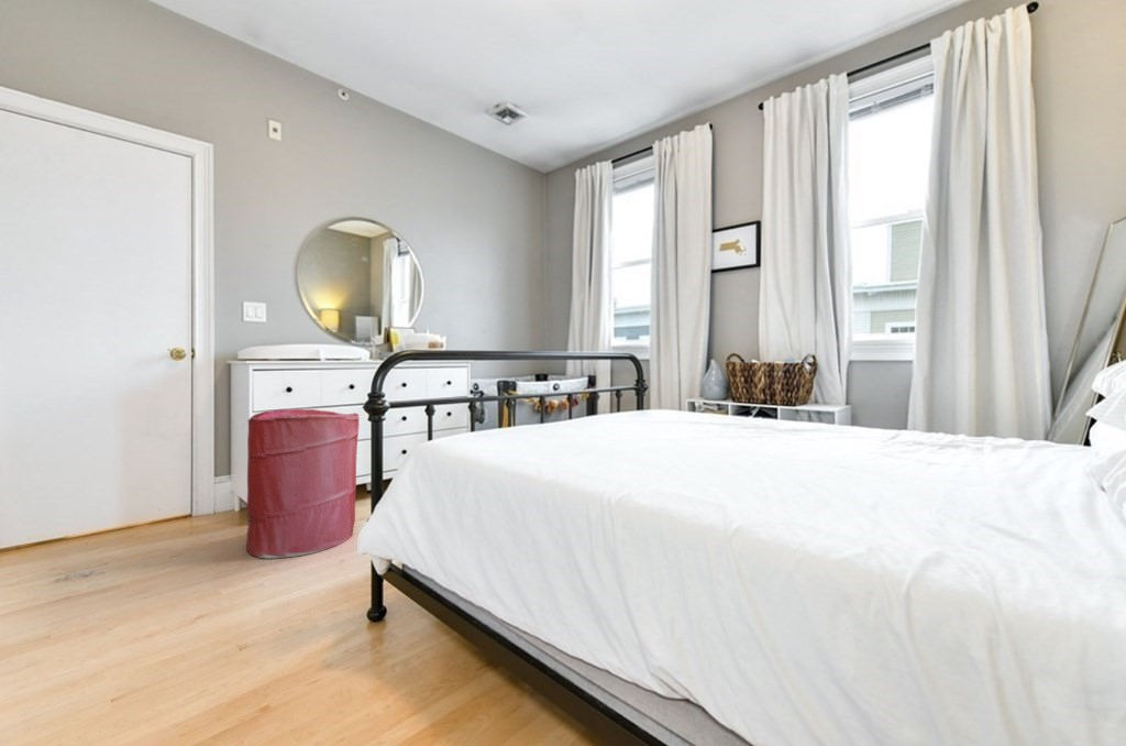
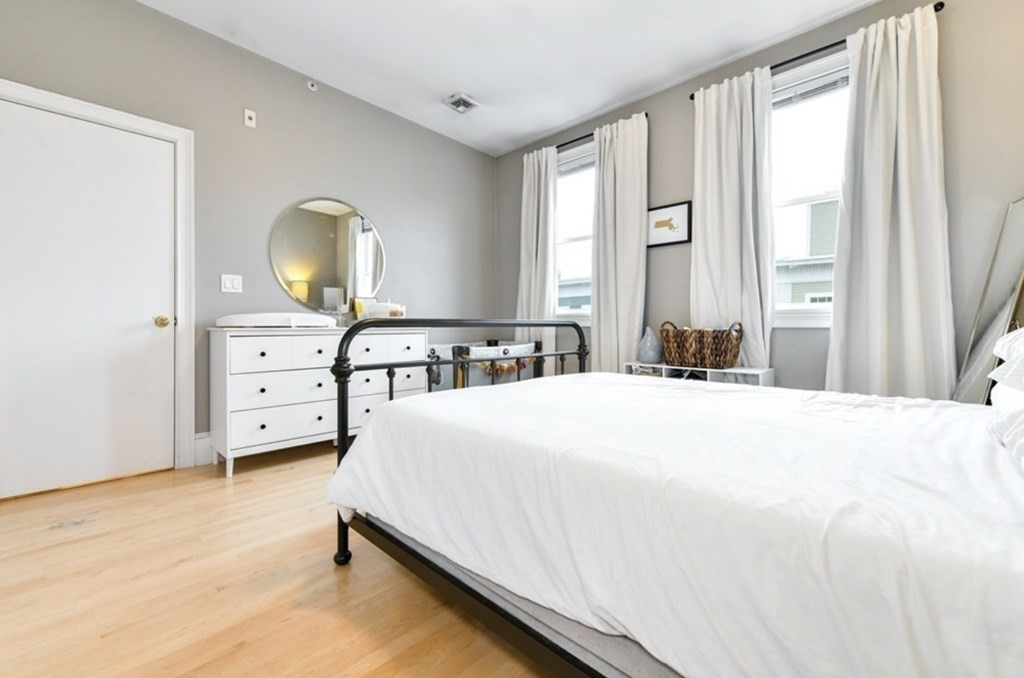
- laundry hamper [245,408,360,559]
